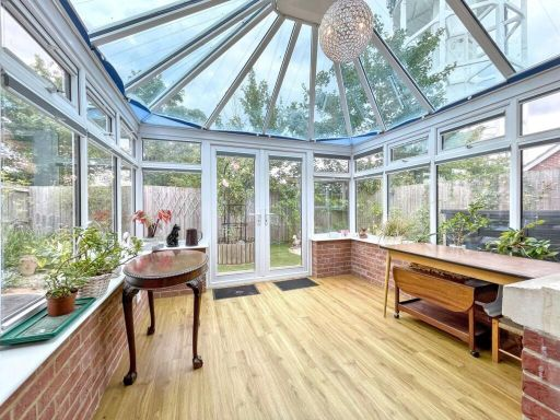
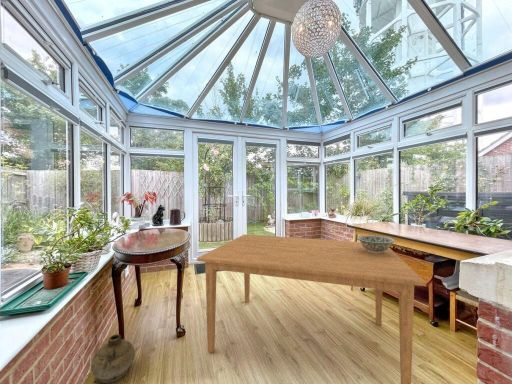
+ dining table [196,234,427,384]
+ ceramic jug [90,333,136,384]
+ decorative bowl [356,234,396,253]
